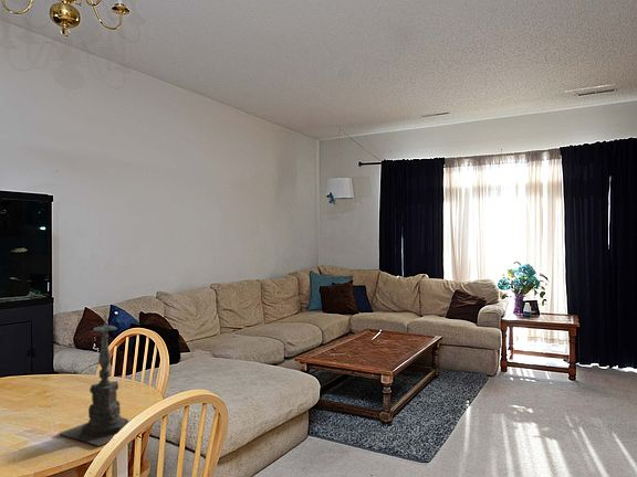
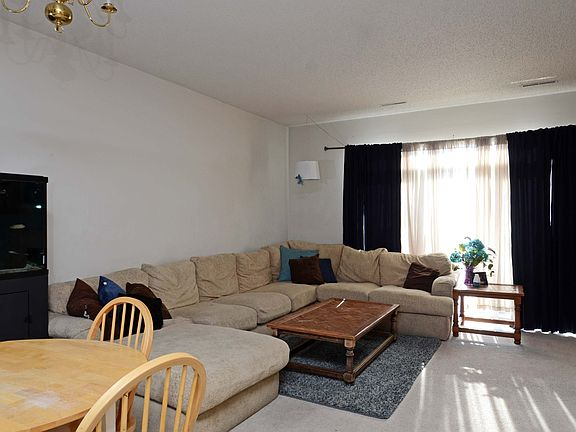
- candle holder [56,309,130,447]
